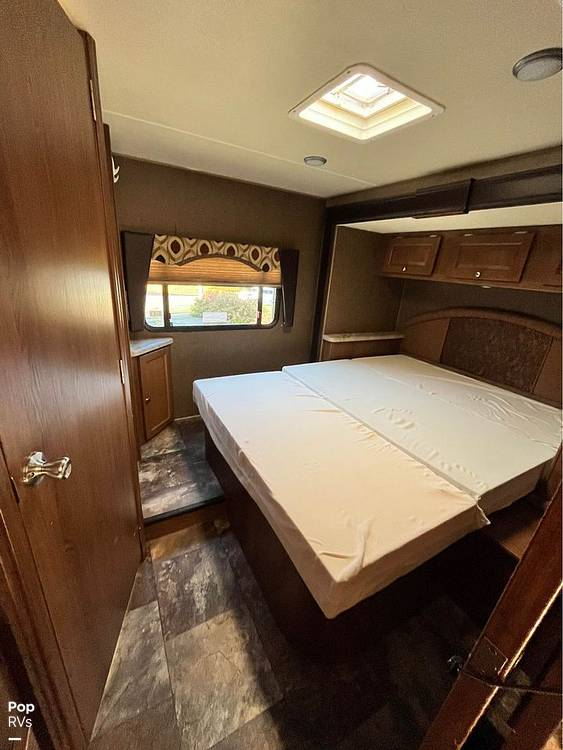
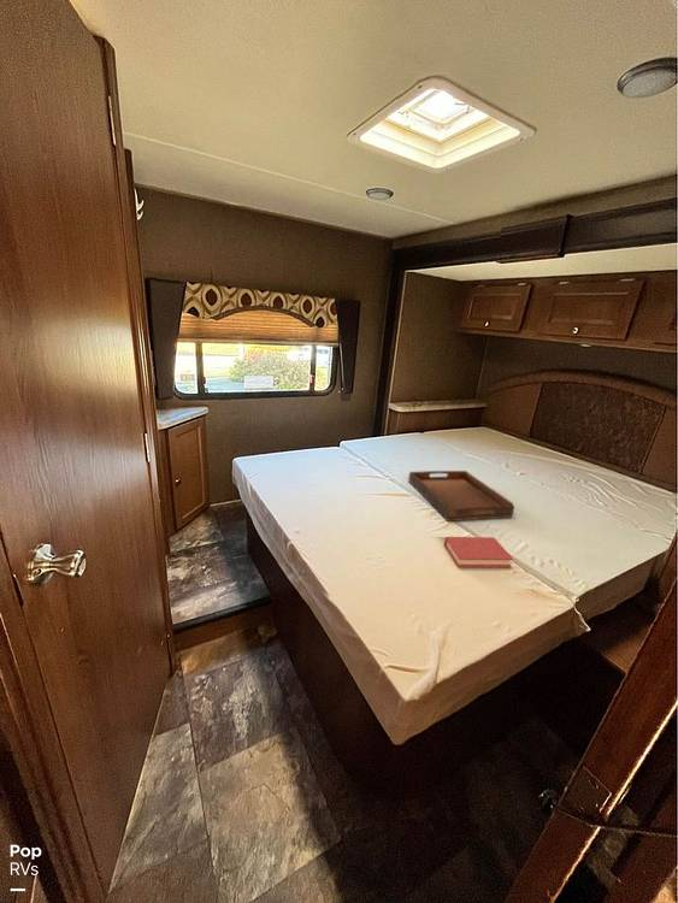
+ book [443,536,514,568]
+ serving tray [407,470,515,523]
